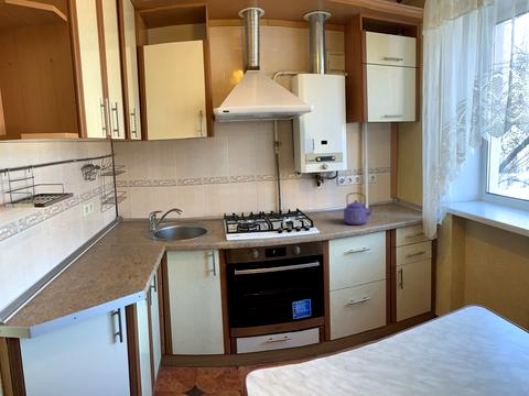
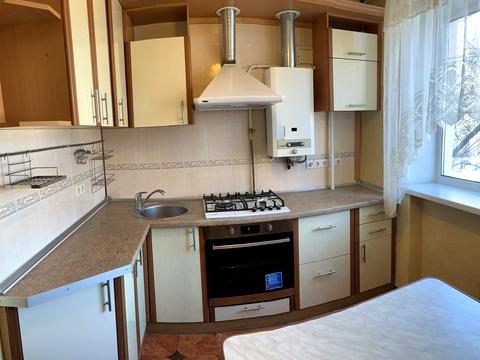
- kettle [343,191,377,226]
